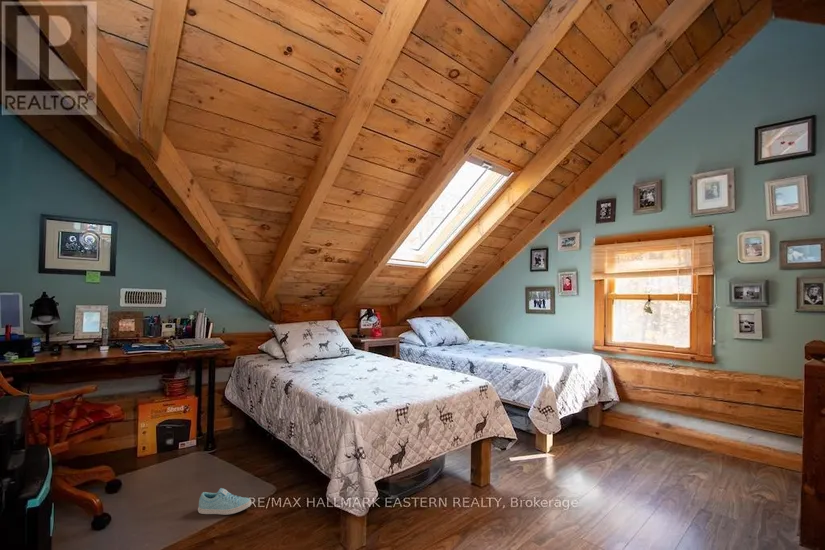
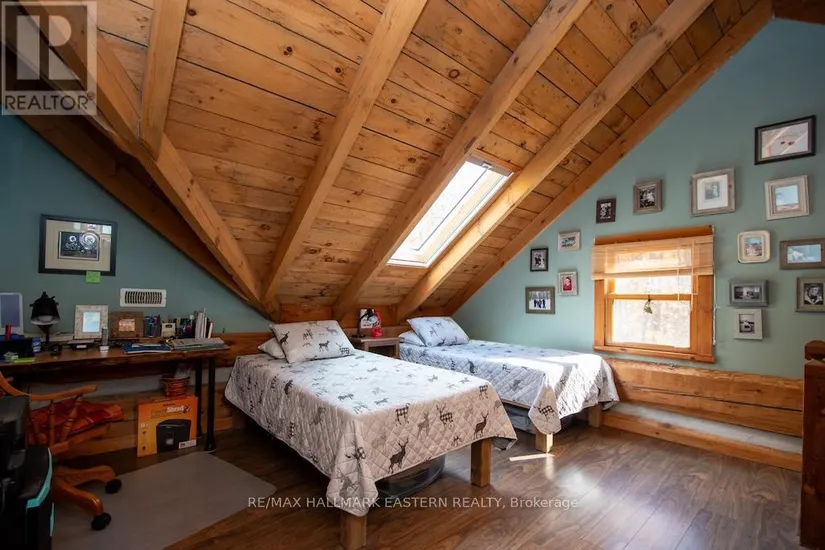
- sneaker [197,487,252,516]
